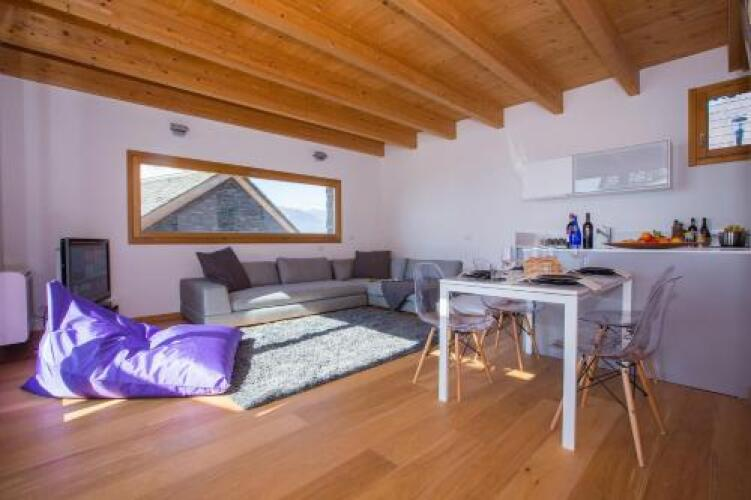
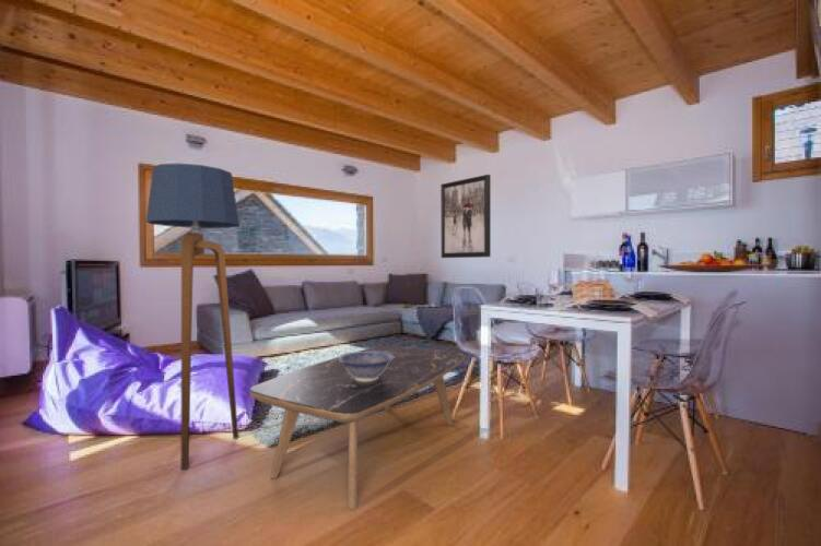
+ wall art [439,174,492,259]
+ floor lamp [144,163,241,471]
+ coffee table [249,344,467,510]
+ decorative bowl [339,351,395,381]
